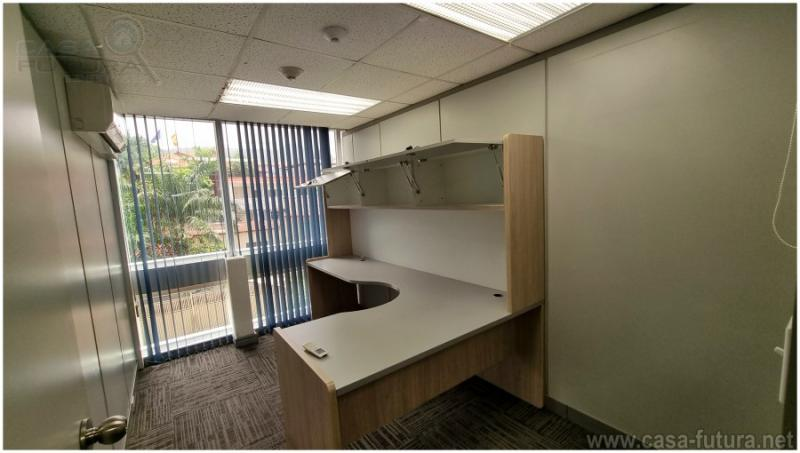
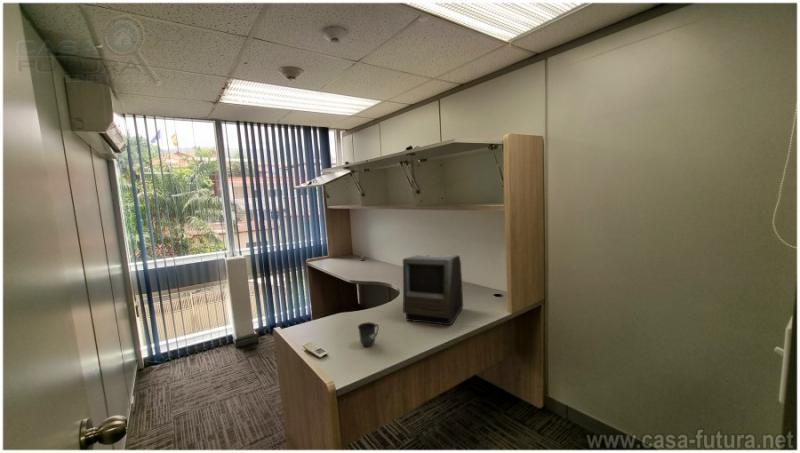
+ mug [357,321,380,348]
+ monitor [402,254,464,326]
